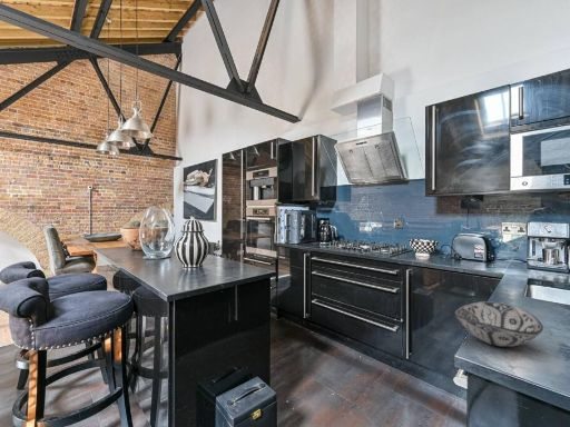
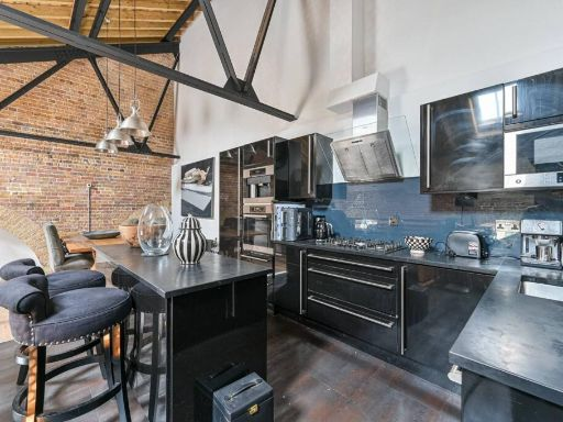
- decorative bowl [453,300,544,348]
